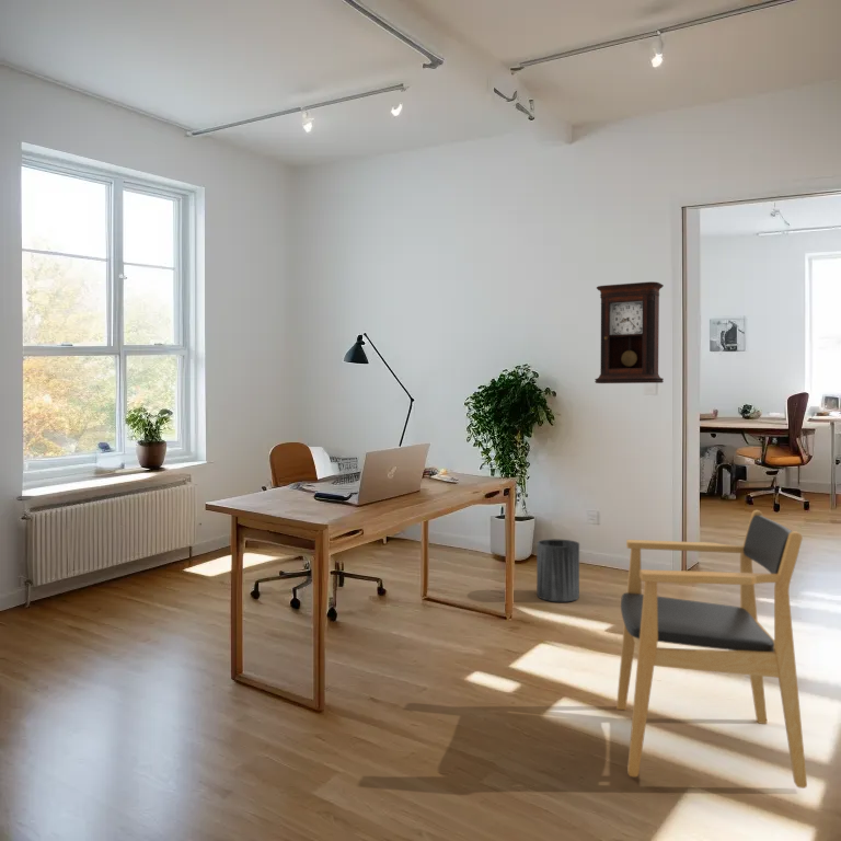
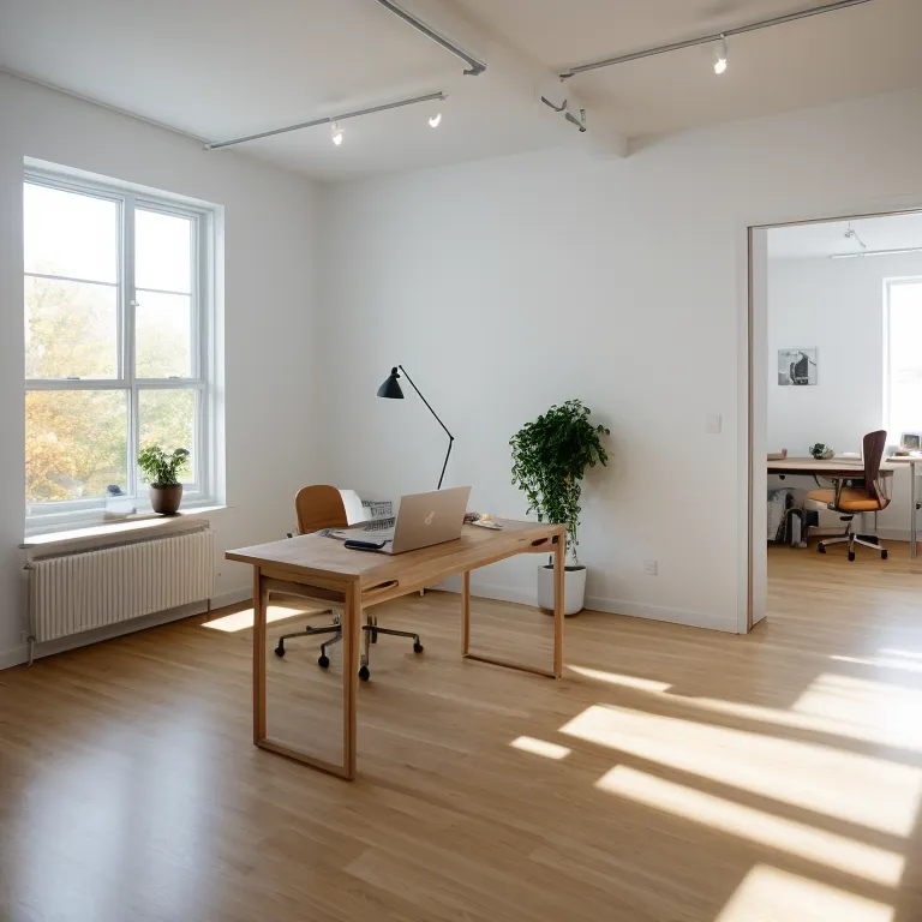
- armchair [615,509,808,790]
- pendulum clock [594,280,665,384]
- trash can [535,539,580,602]
